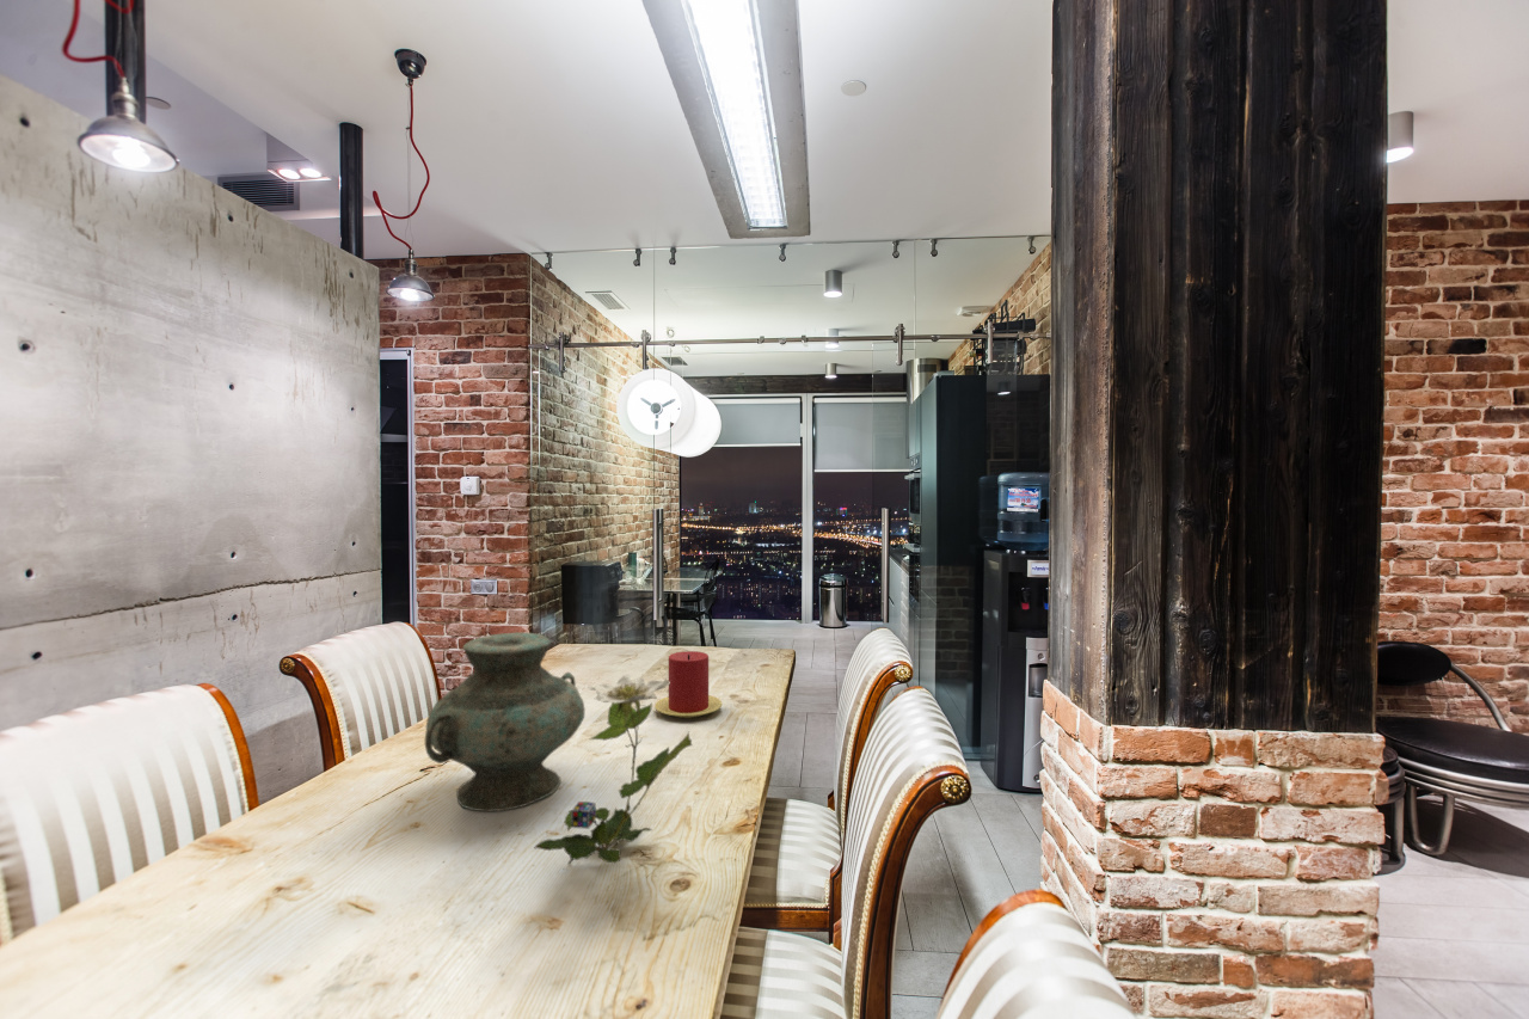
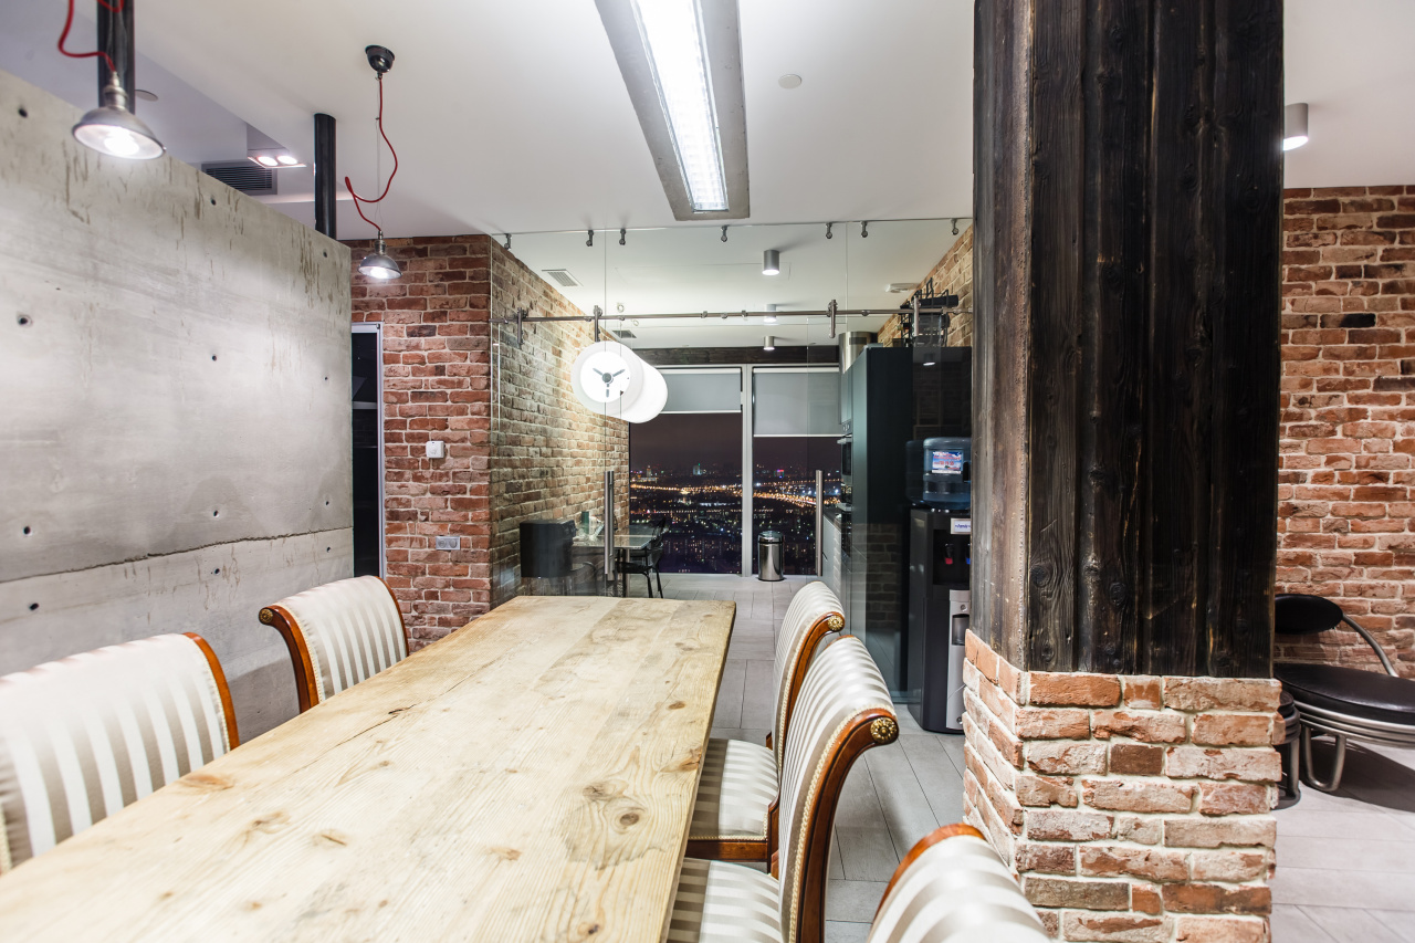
- candle [653,650,723,719]
- flower [533,673,694,866]
- vase [424,632,587,812]
